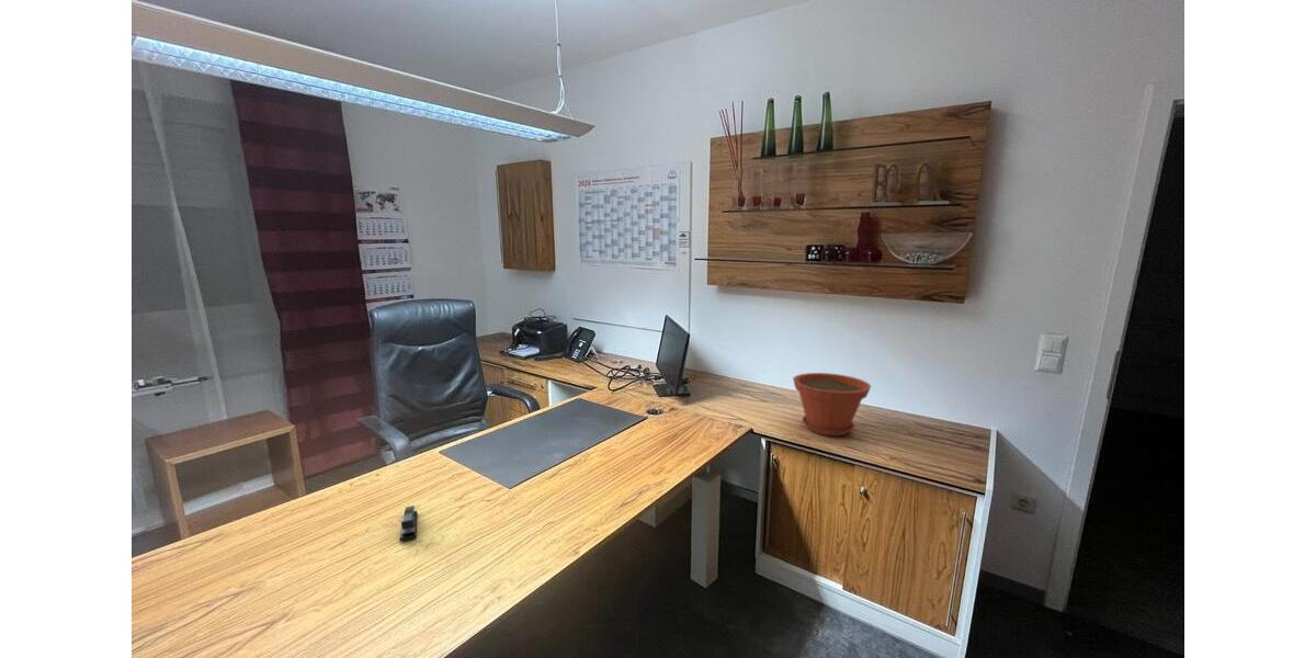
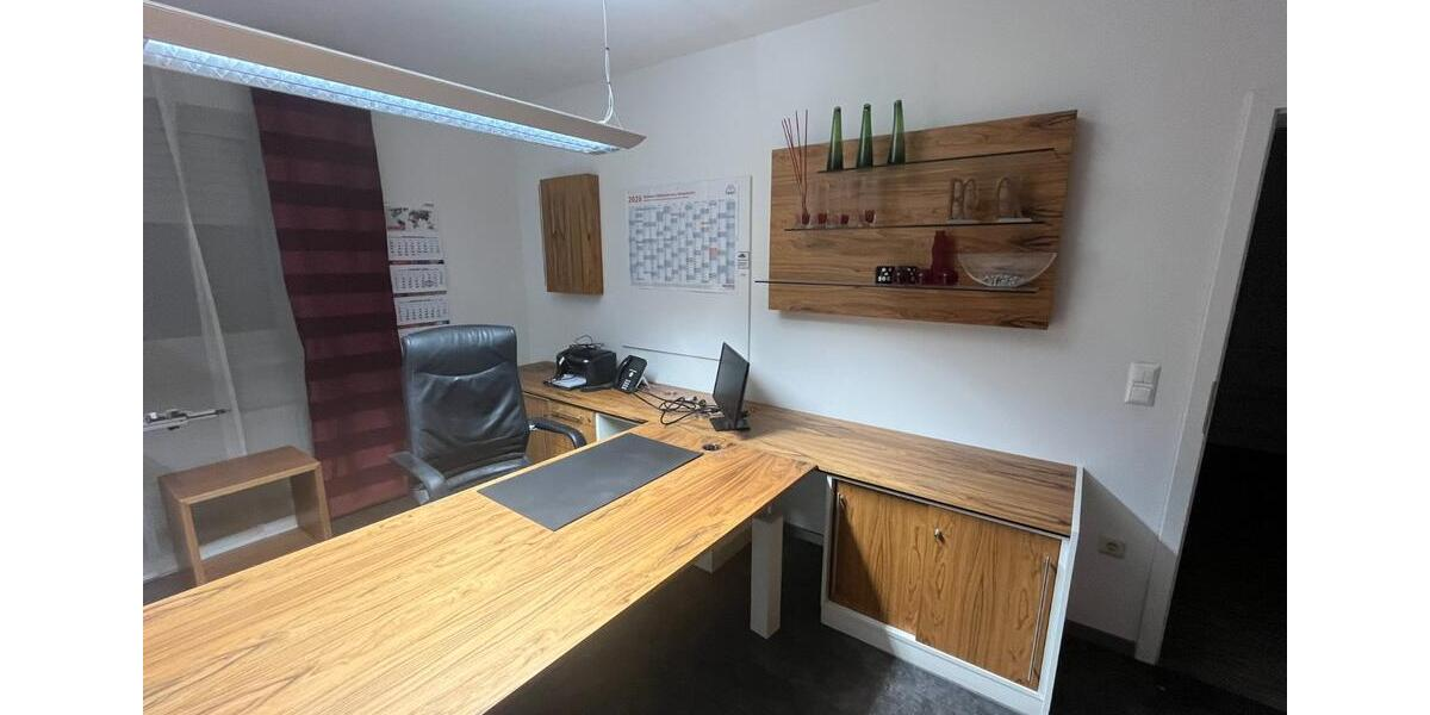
- plant pot [792,372,872,438]
- stapler [398,504,418,542]
